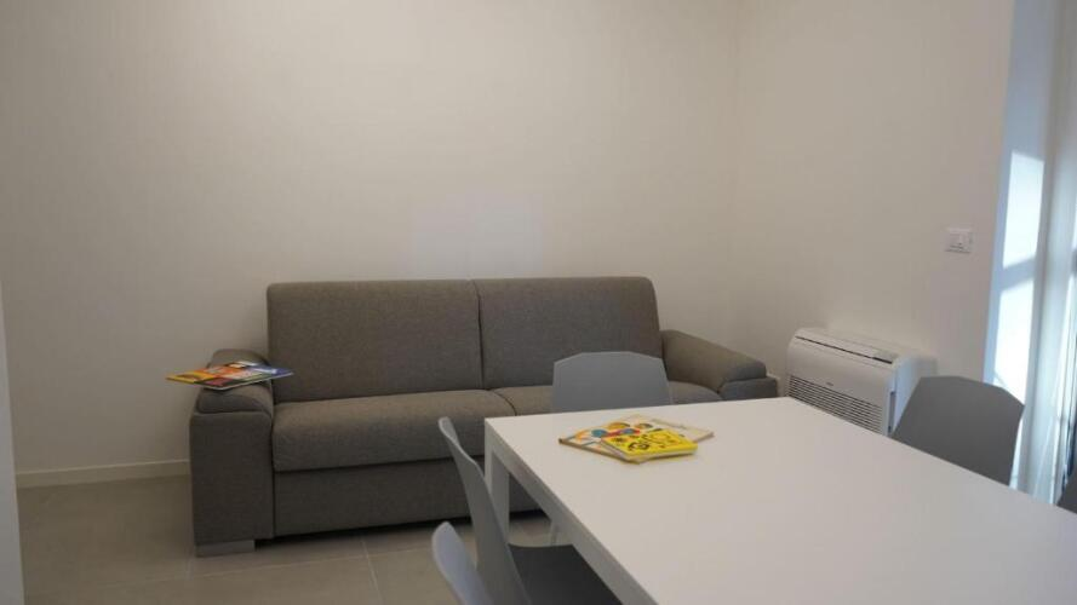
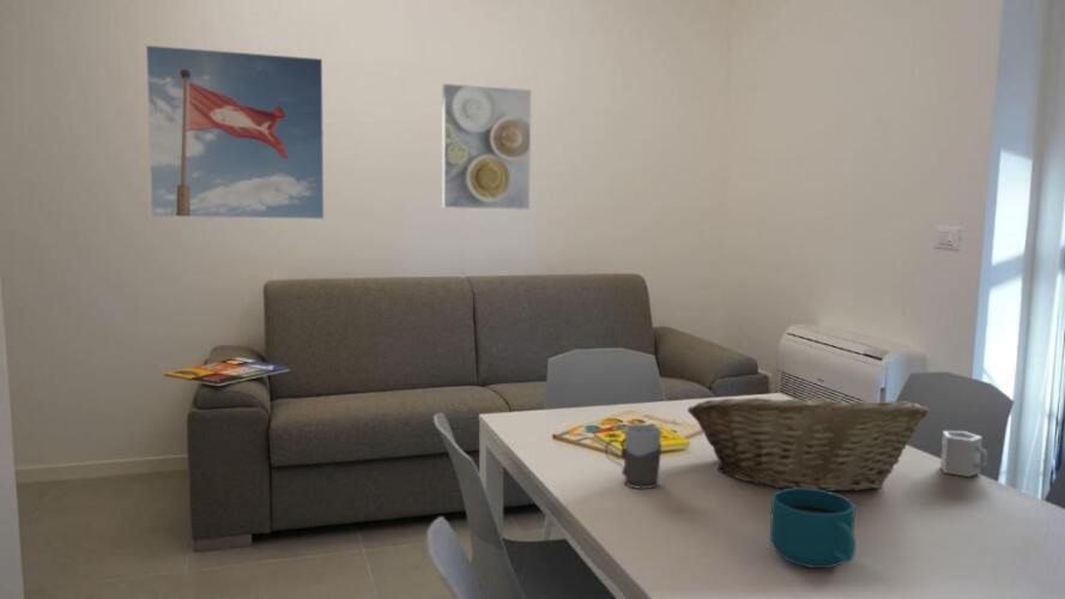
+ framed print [145,44,325,220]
+ fruit basket [686,387,930,492]
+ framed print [441,83,532,211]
+ mug [604,423,662,490]
+ cup [769,488,857,569]
+ cup [939,430,990,478]
